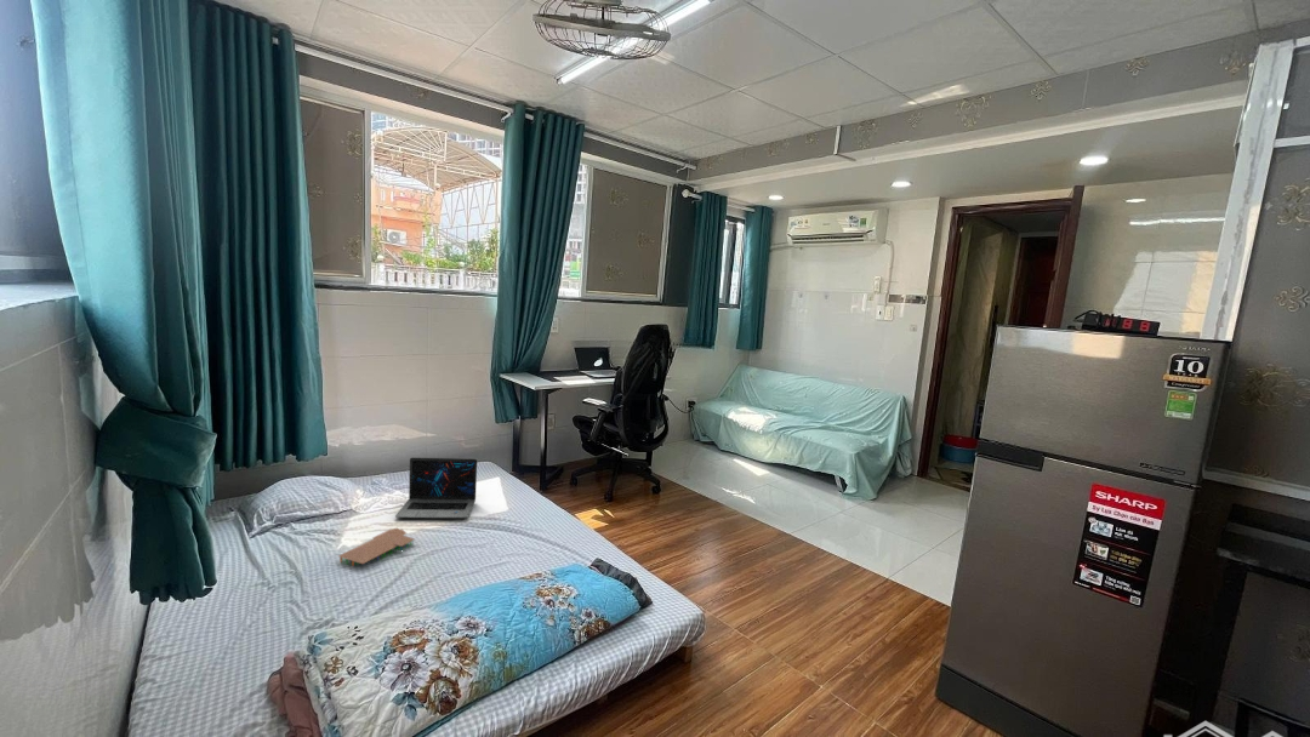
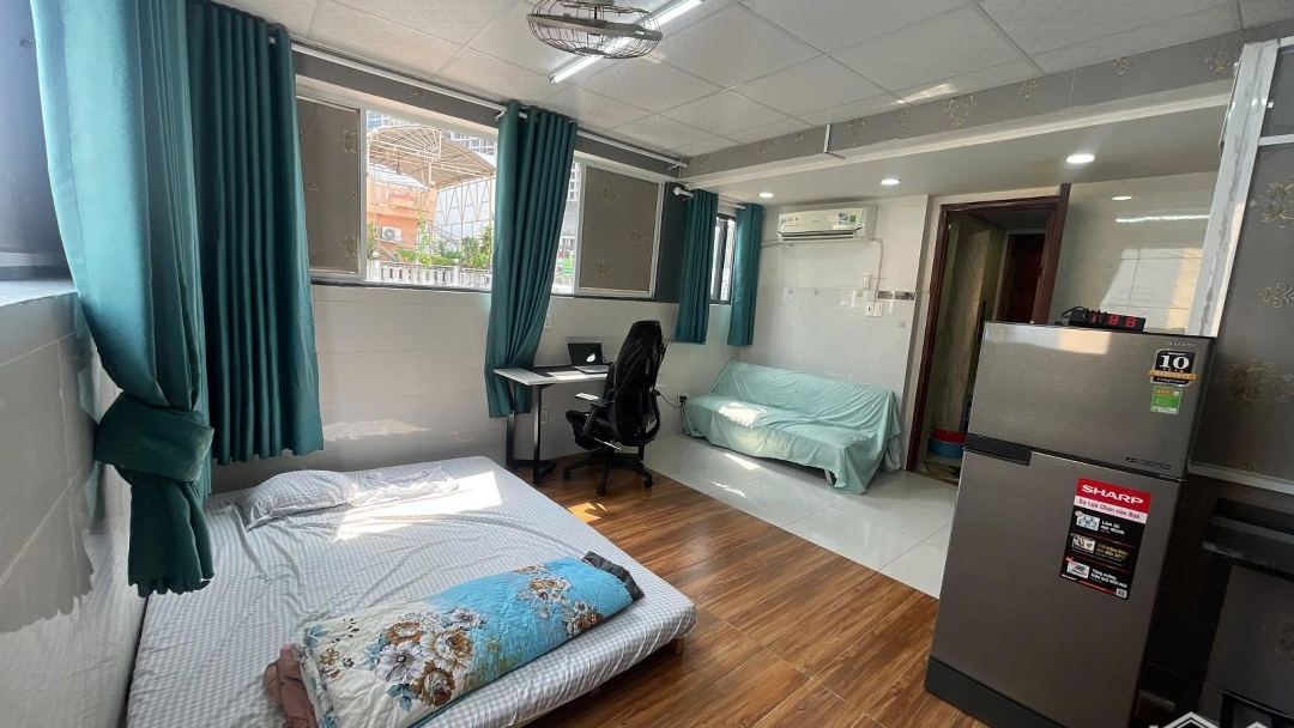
- architectural model [337,526,416,567]
- laptop [394,457,478,519]
